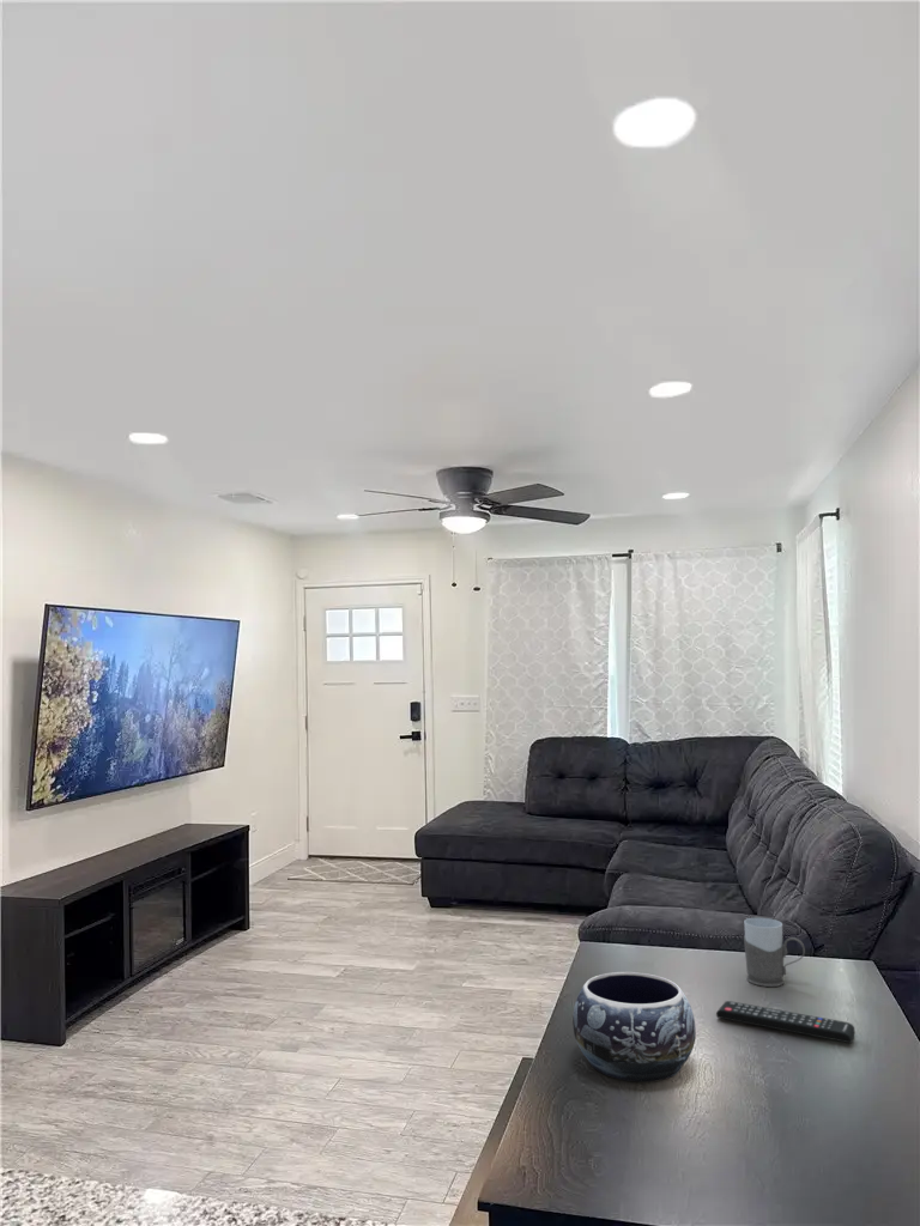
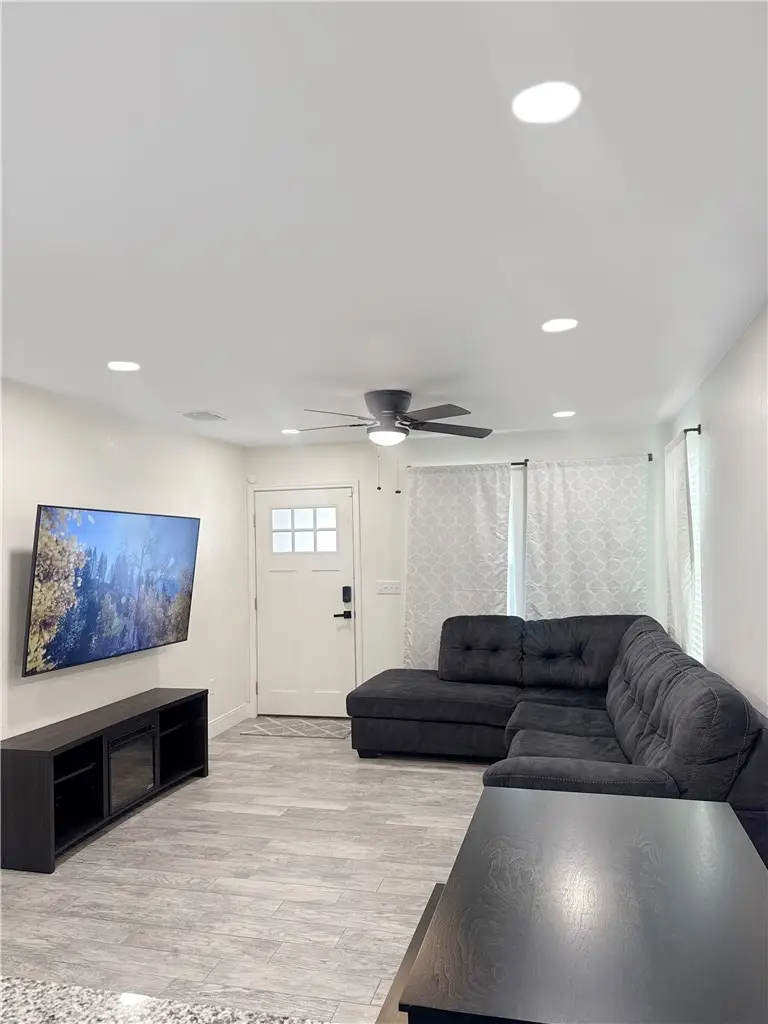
- remote control [715,1000,855,1044]
- decorative bowl [571,971,697,1084]
- mug [743,917,806,988]
